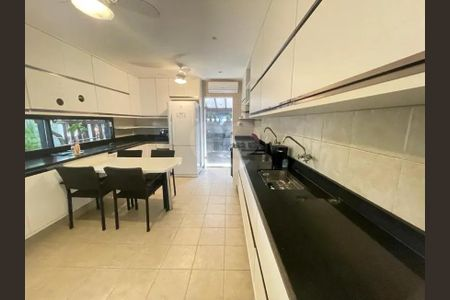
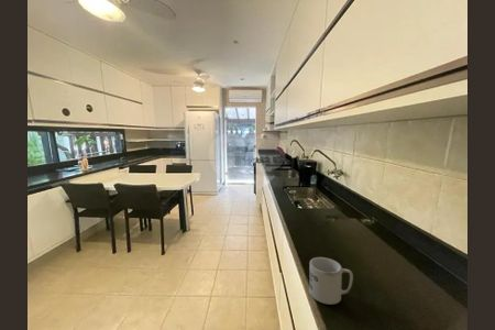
+ mug [308,256,354,306]
